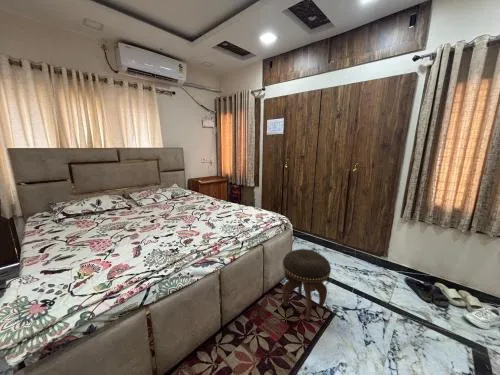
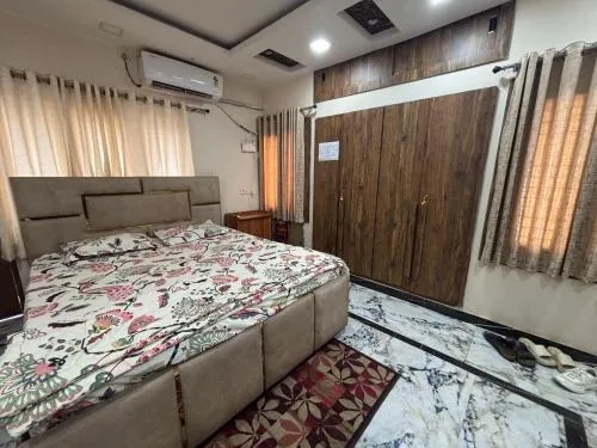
- footstool [281,248,332,322]
